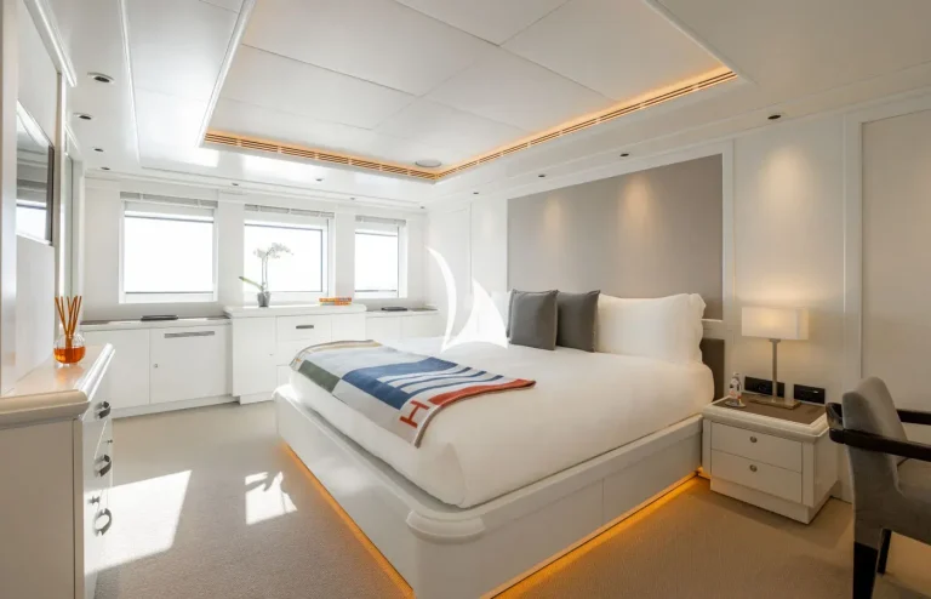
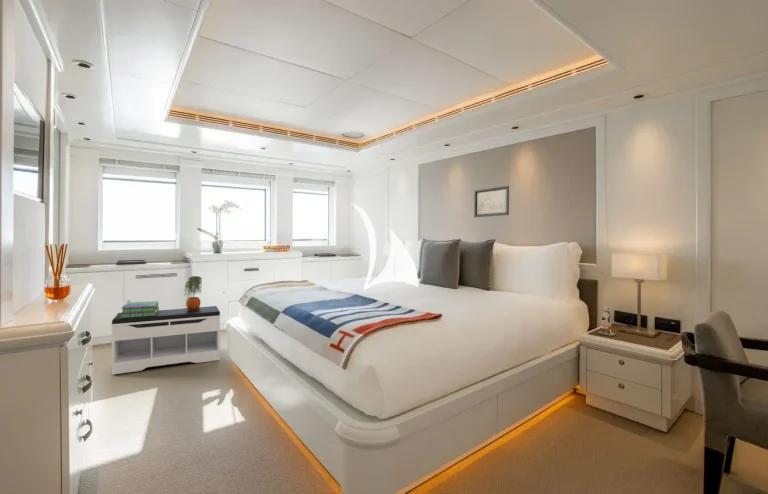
+ bench [110,305,221,376]
+ wall art [473,185,510,218]
+ potted plant [183,275,203,311]
+ stack of books [120,300,160,318]
